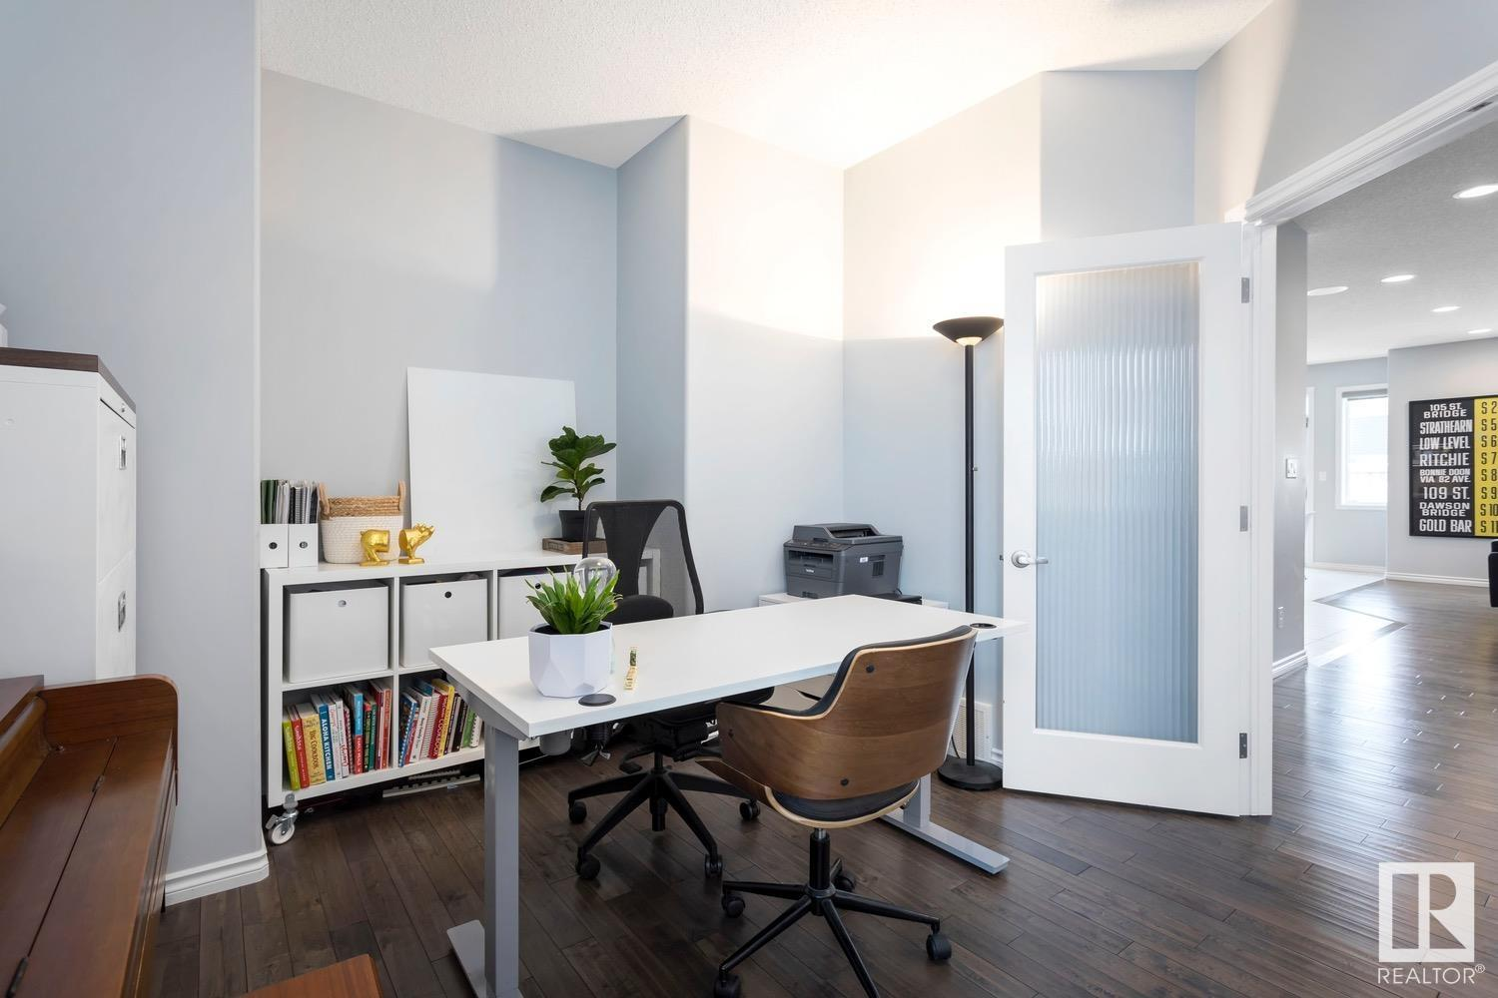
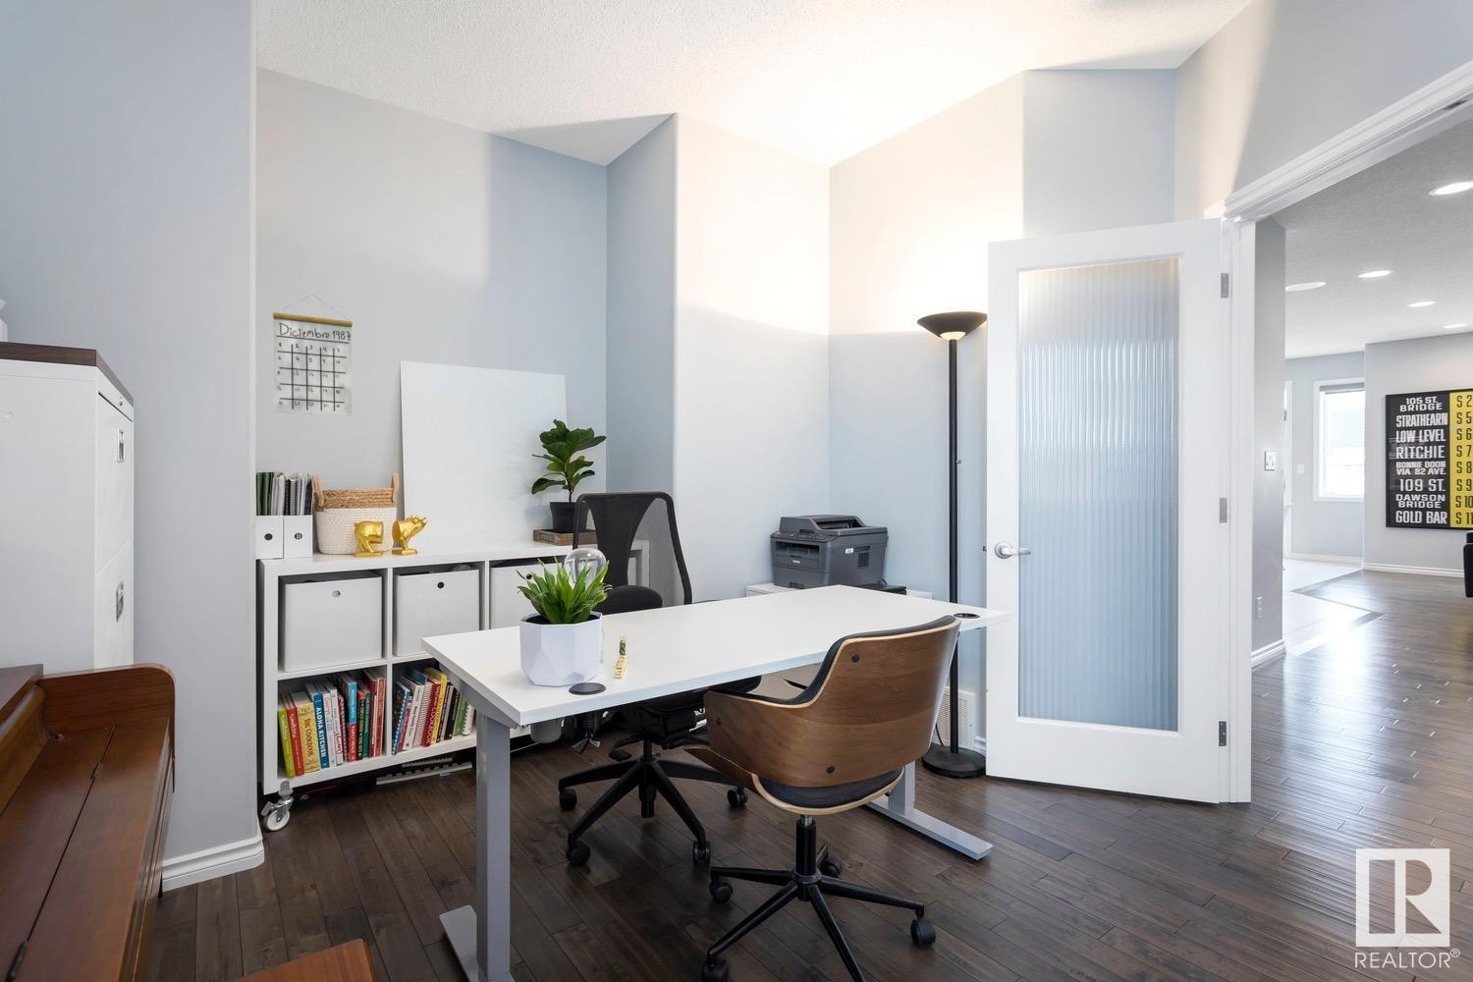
+ calendar [272,295,354,418]
